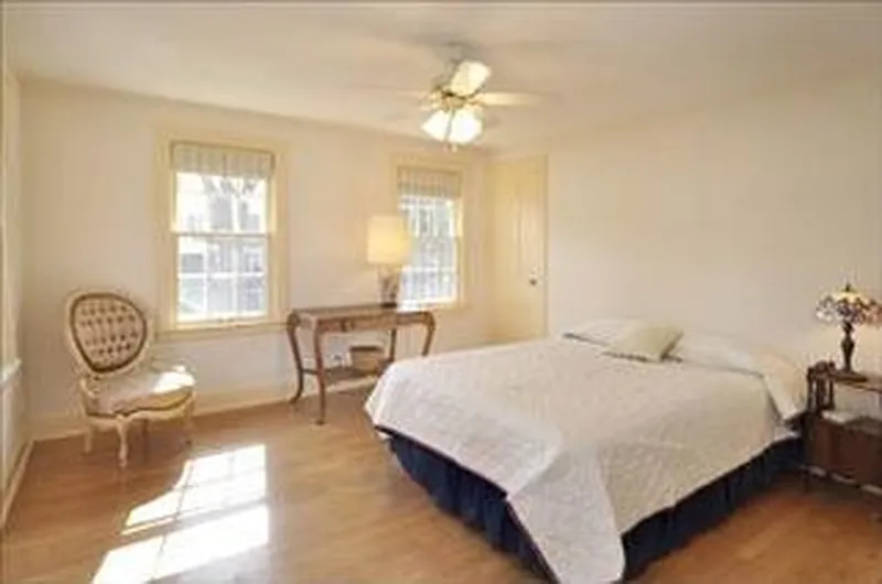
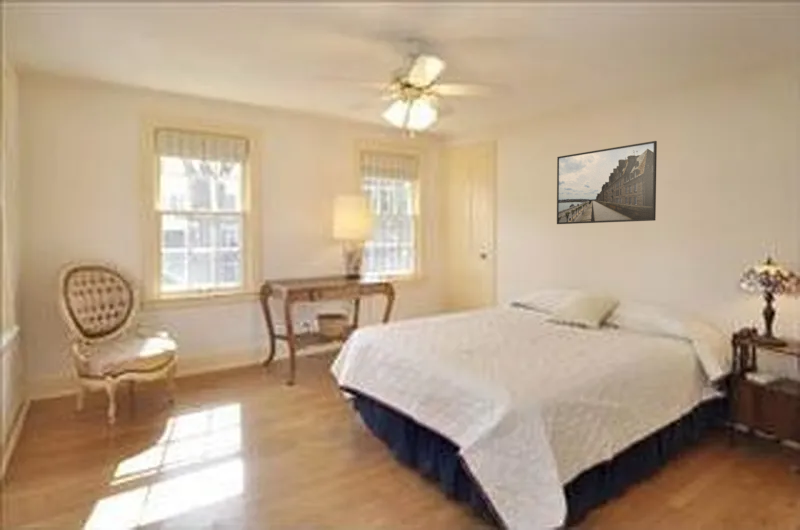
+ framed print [556,140,658,225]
